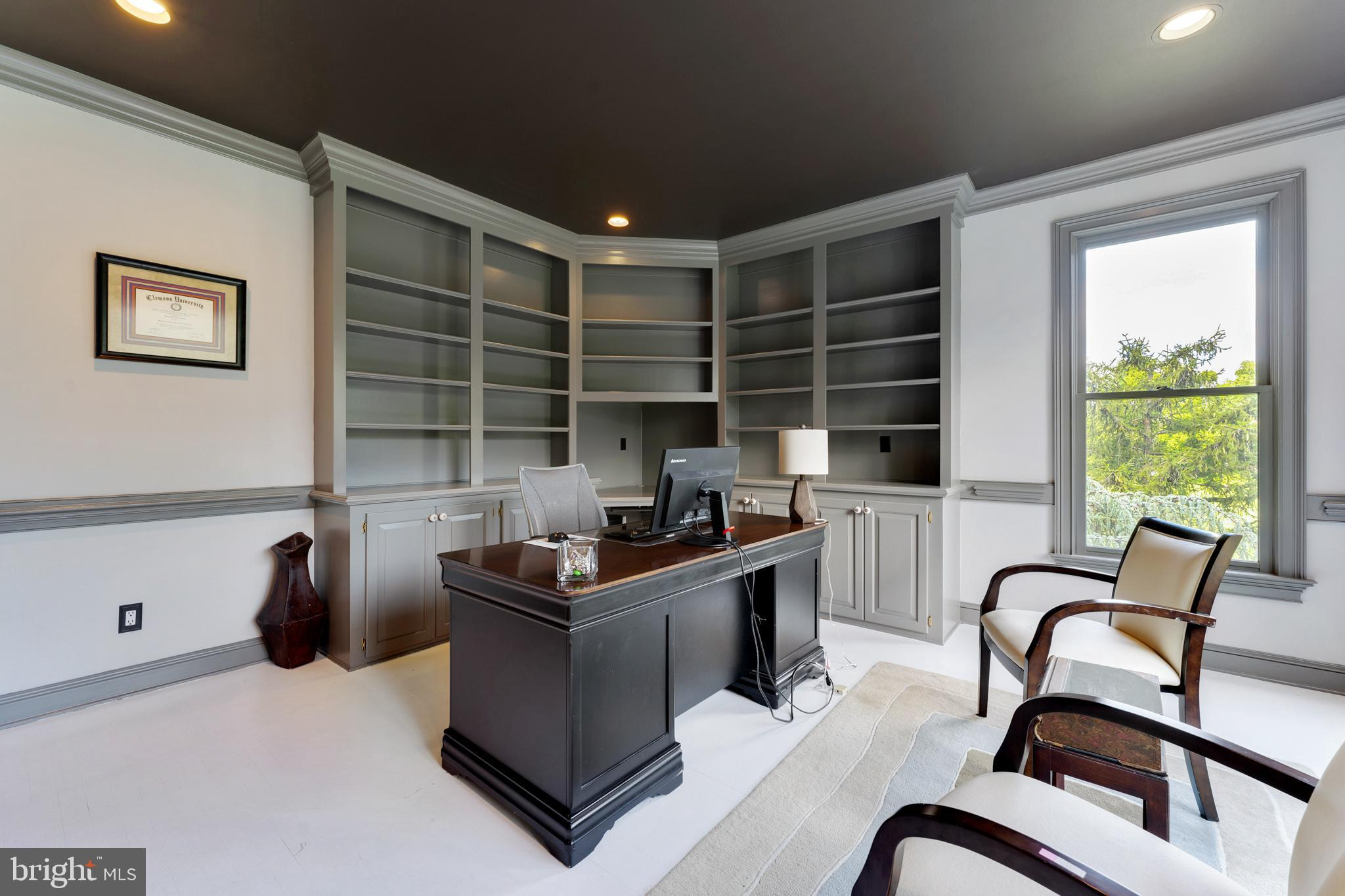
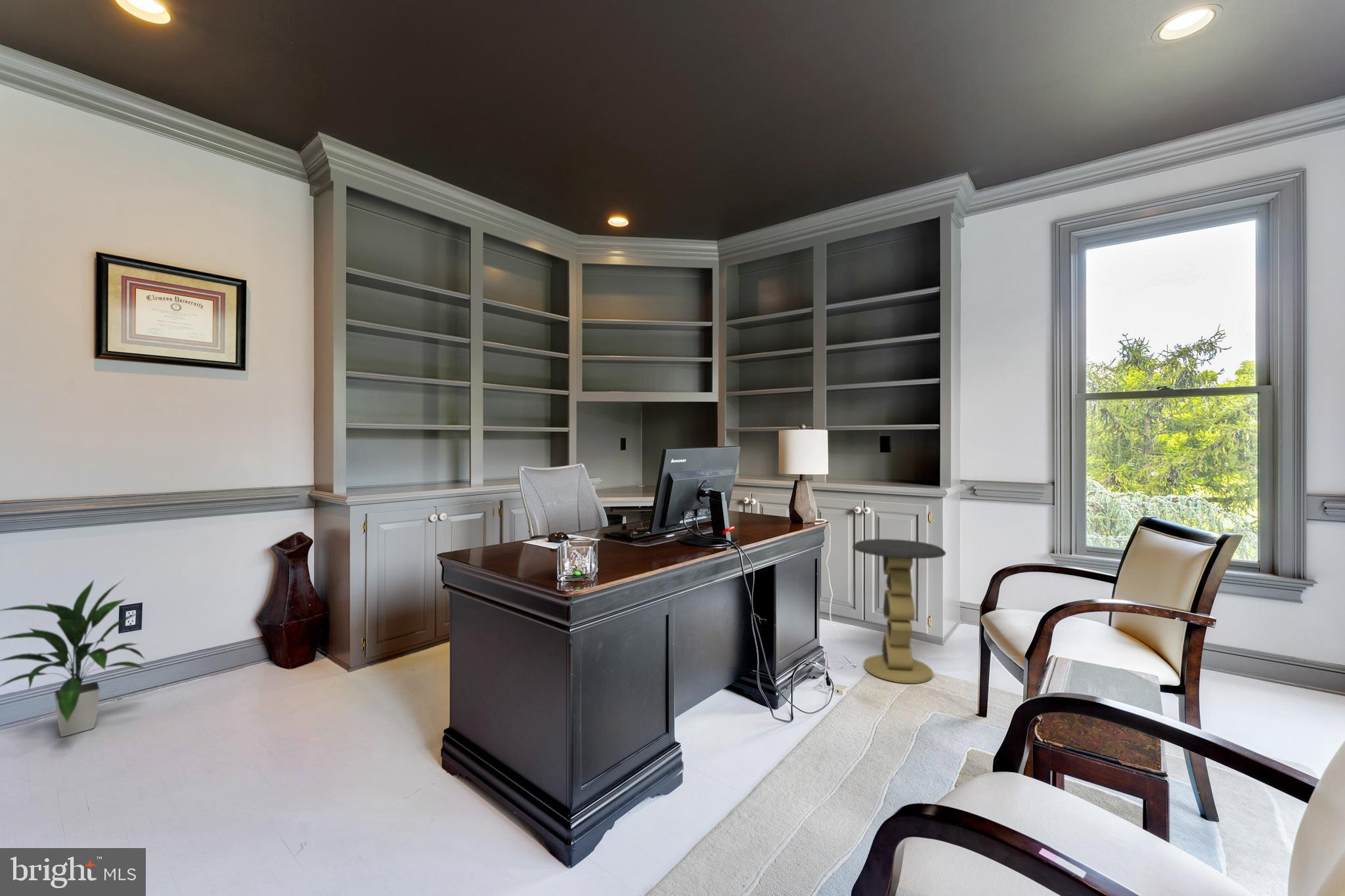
+ indoor plant [0,577,147,738]
+ side table [852,538,946,684]
